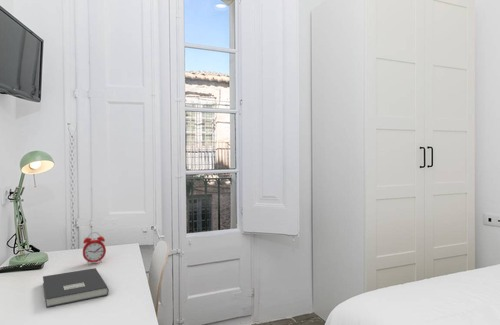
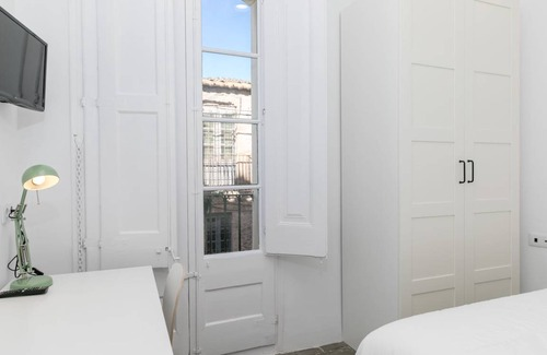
- book [42,267,110,308]
- alarm clock [82,231,107,266]
